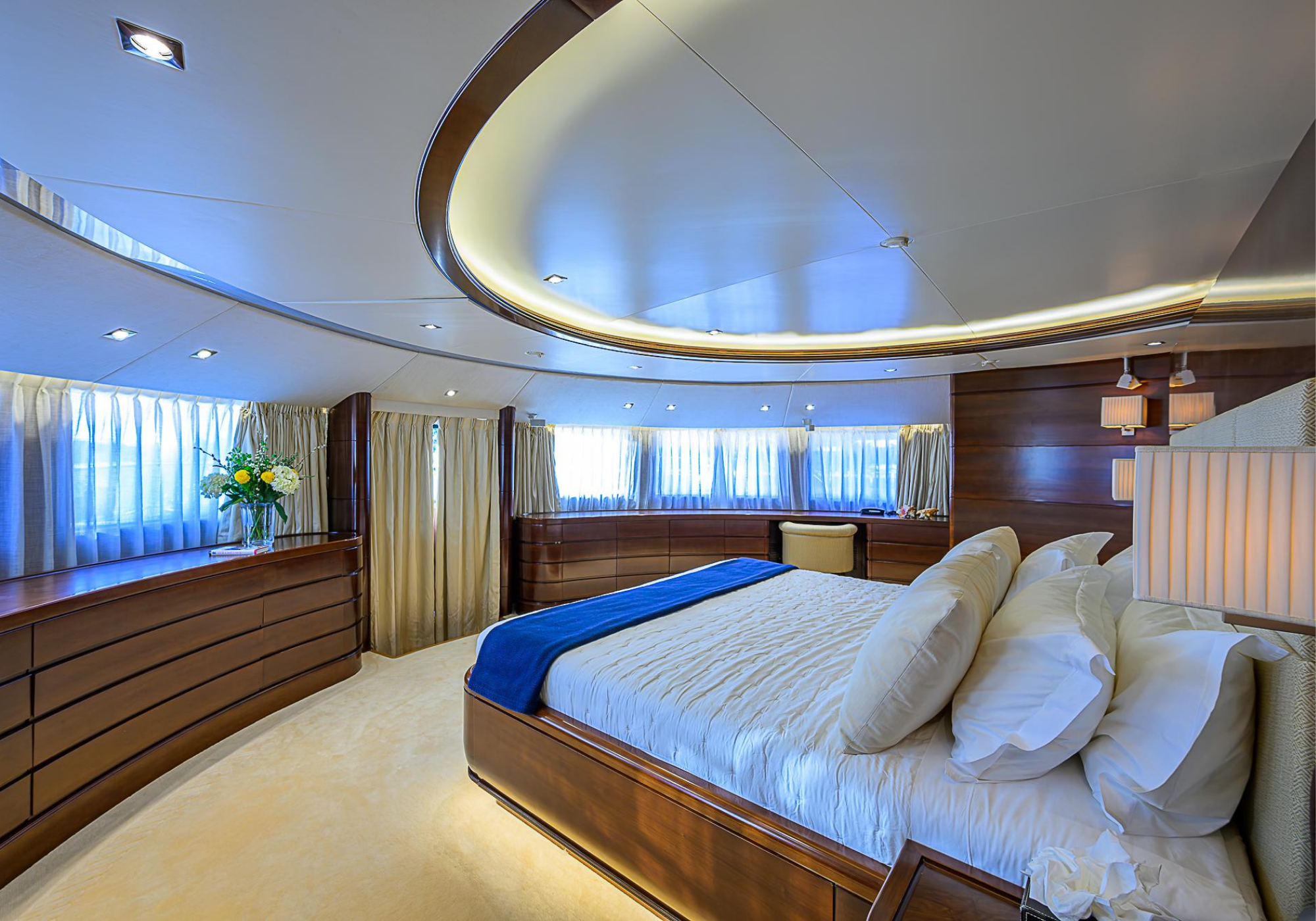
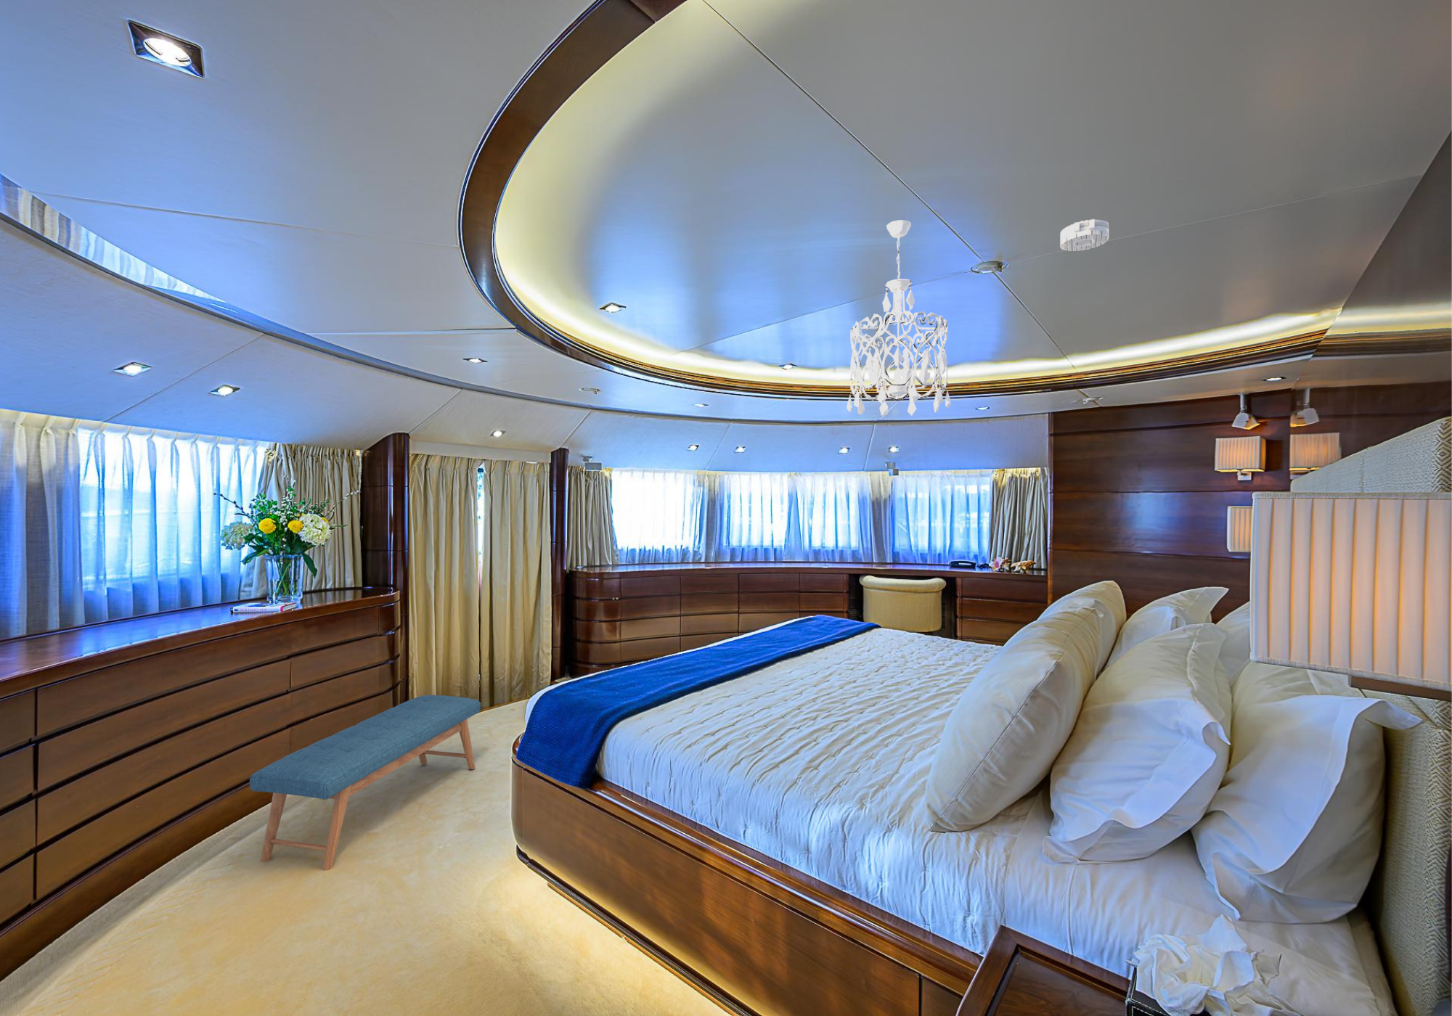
+ smoke detector [1059,218,1109,252]
+ bench [249,695,481,871]
+ chandelier [846,220,952,417]
